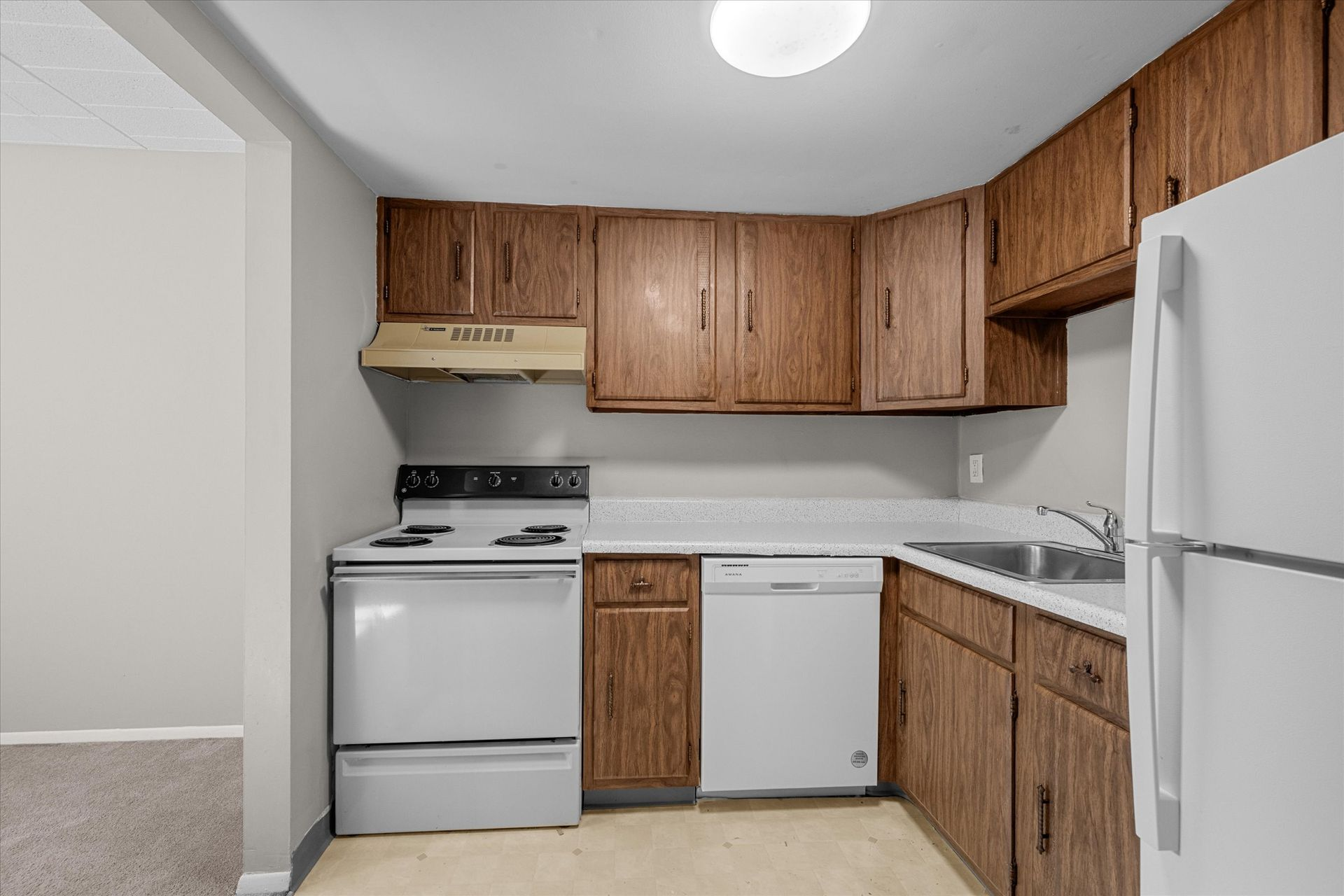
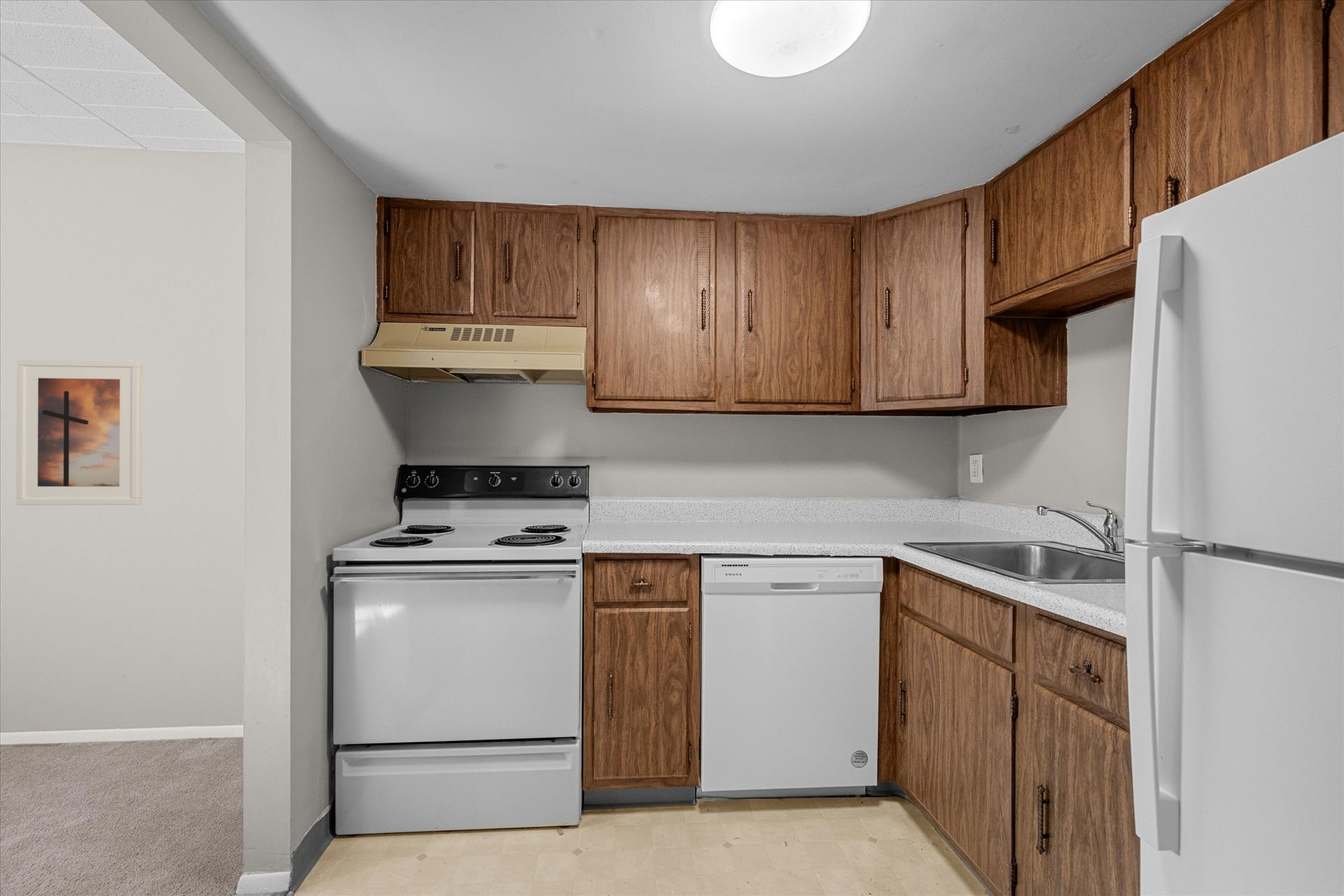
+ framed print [16,358,144,506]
